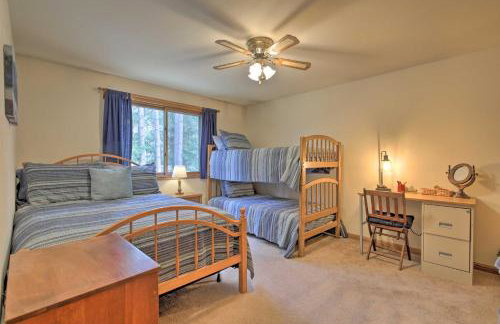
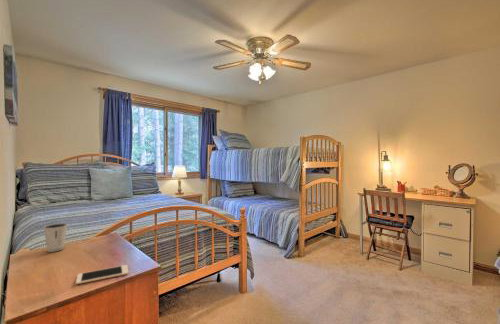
+ dixie cup [42,222,69,253]
+ cell phone [75,264,130,285]
